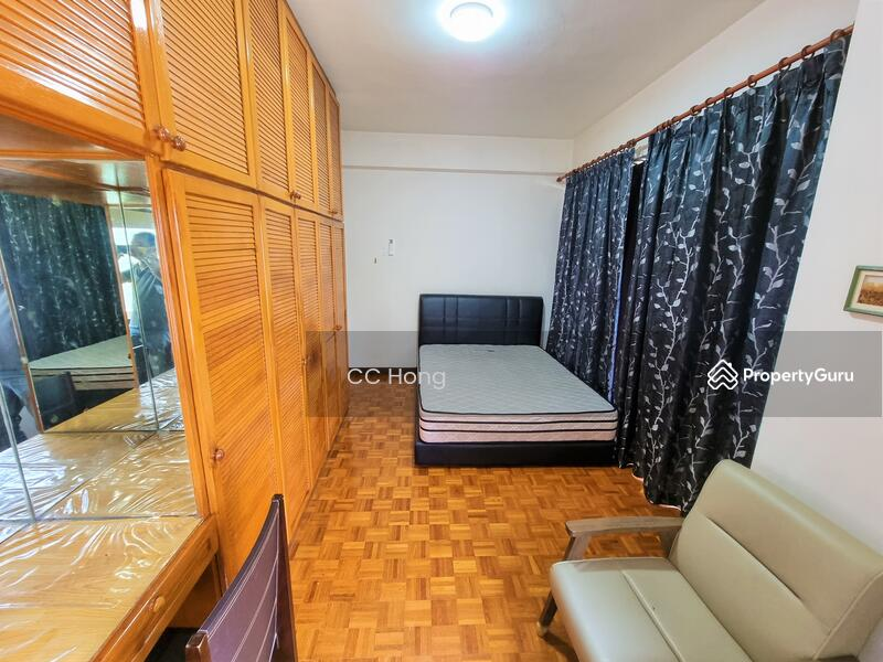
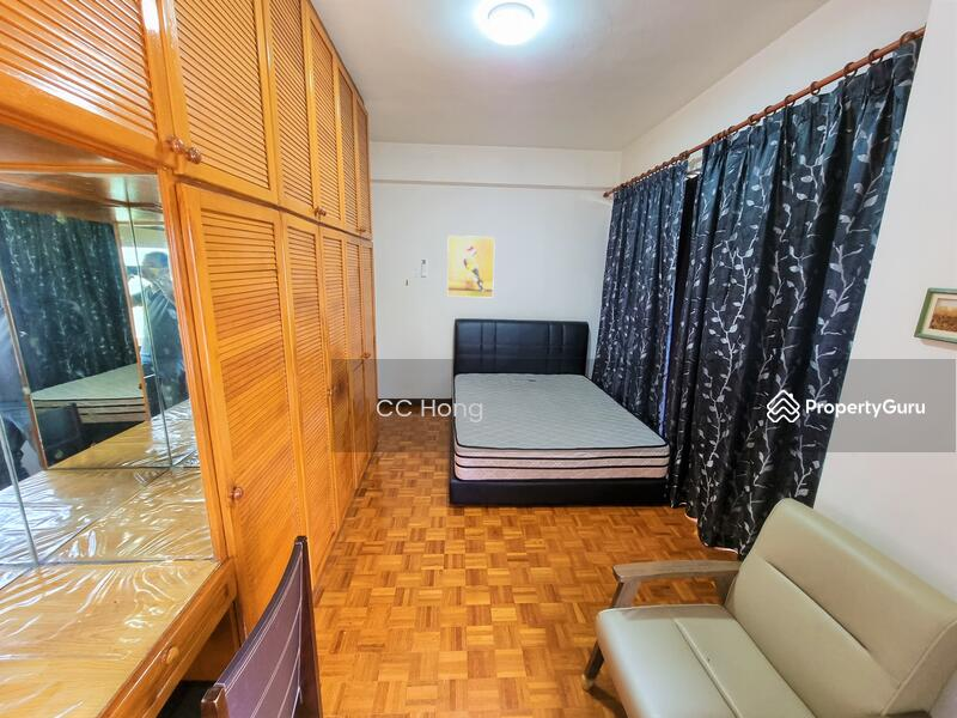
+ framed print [446,235,496,299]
